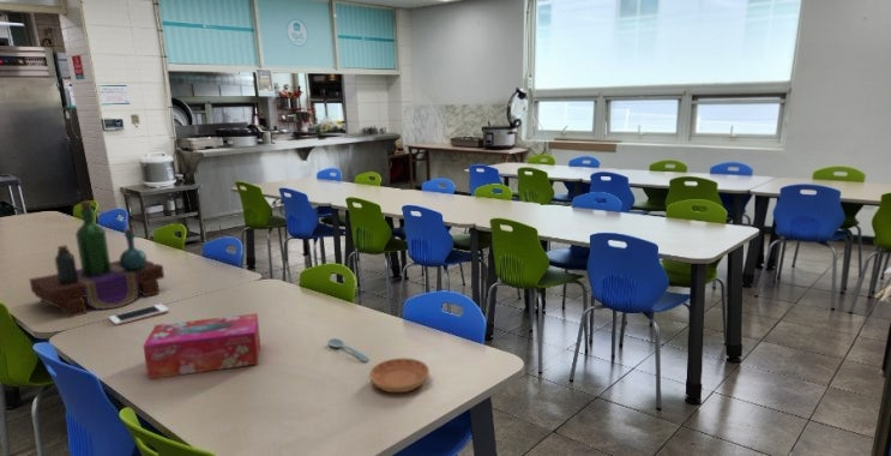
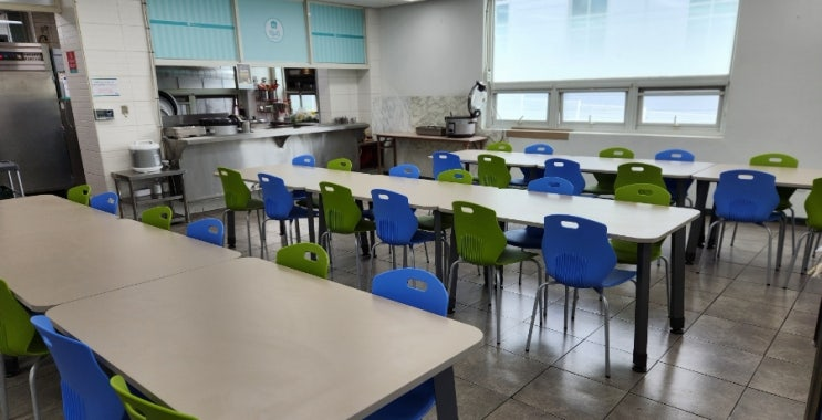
- cell phone [108,302,170,326]
- bottle [29,200,165,319]
- spoon [326,337,371,364]
- saucer [368,356,431,394]
- tissue box [143,312,261,380]
